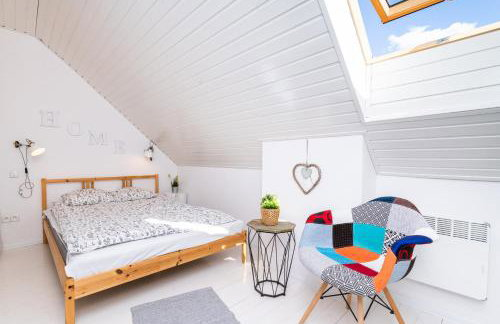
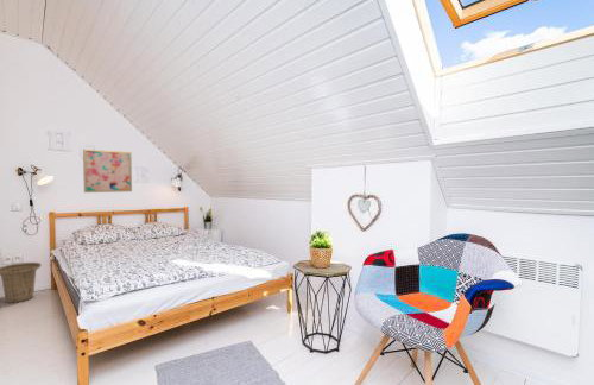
+ basket [0,261,43,304]
+ wall art [82,149,133,194]
